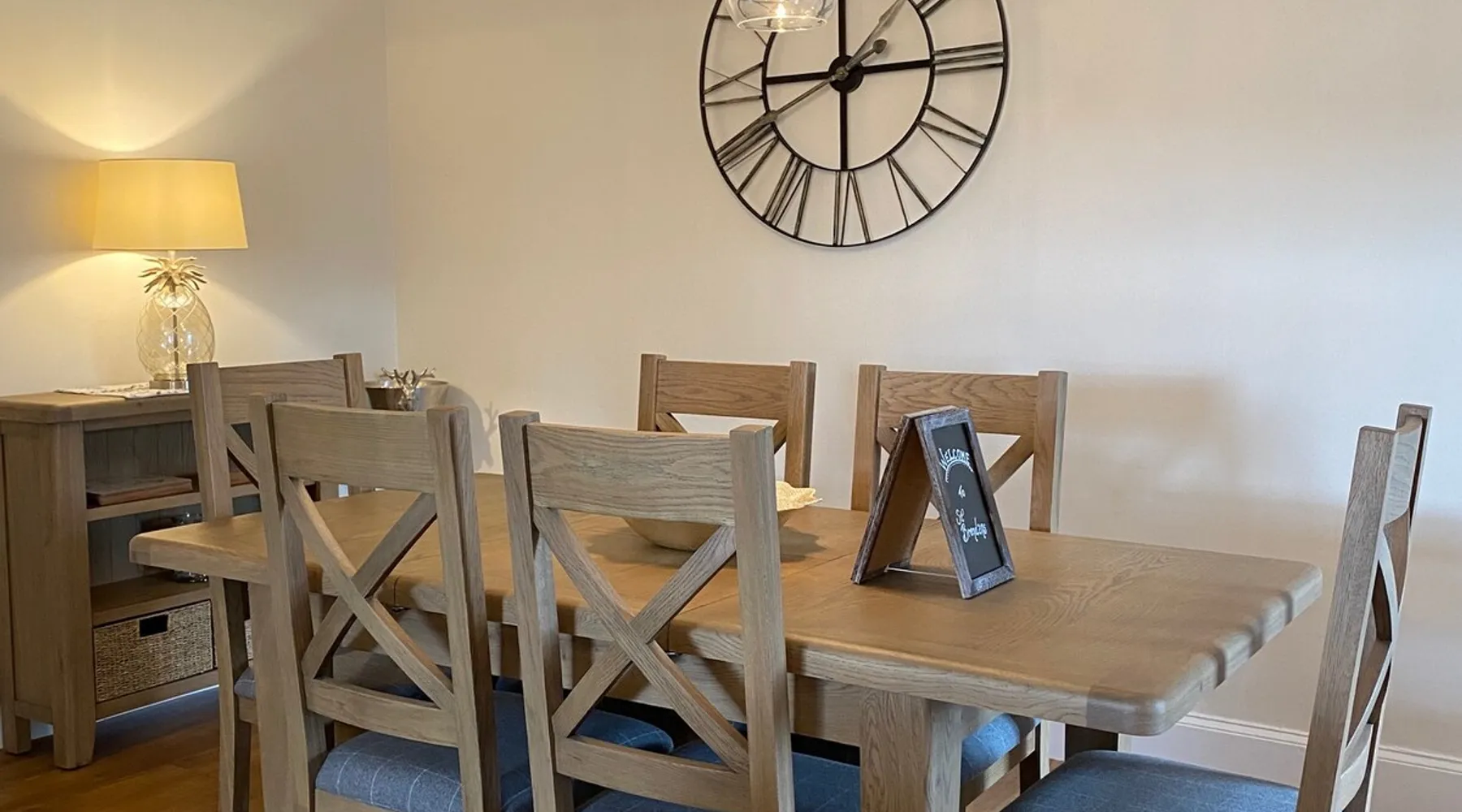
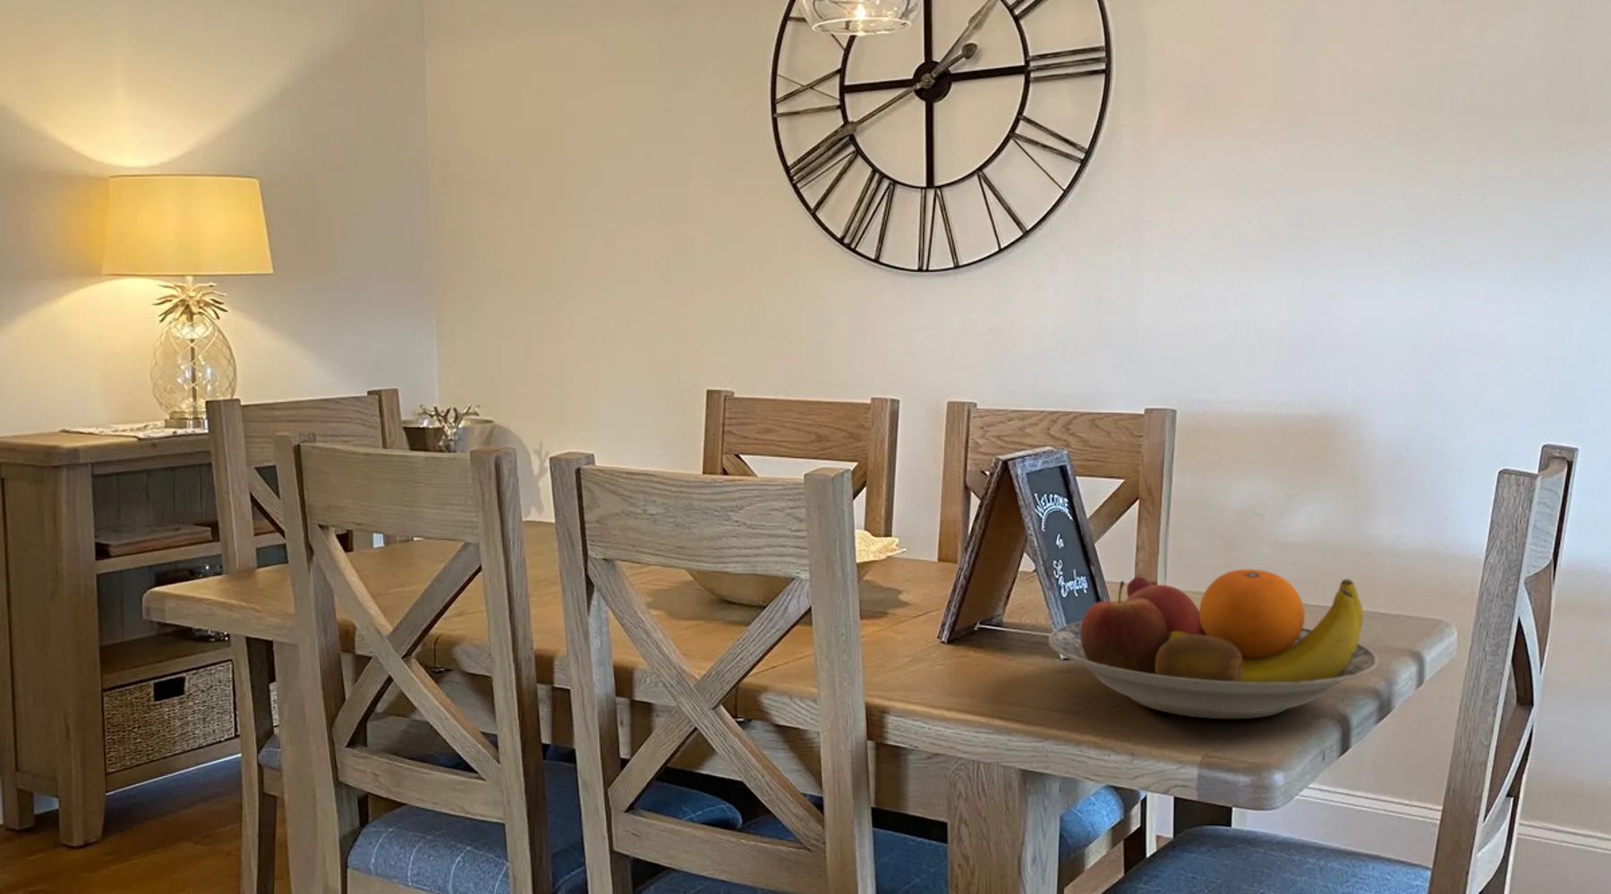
+ fruit bowl [1048,568,1380,720]
